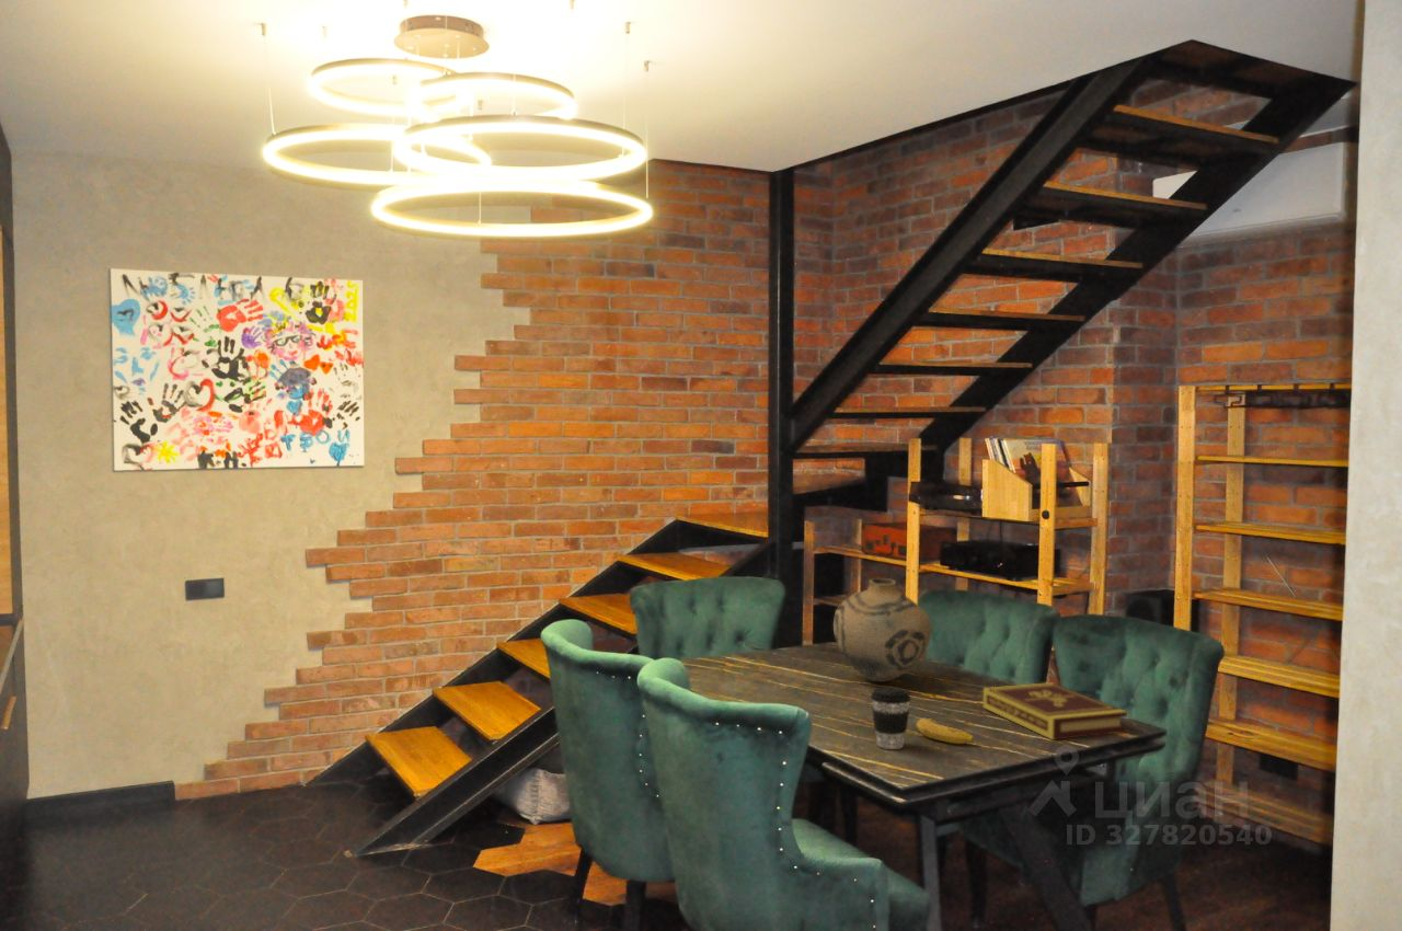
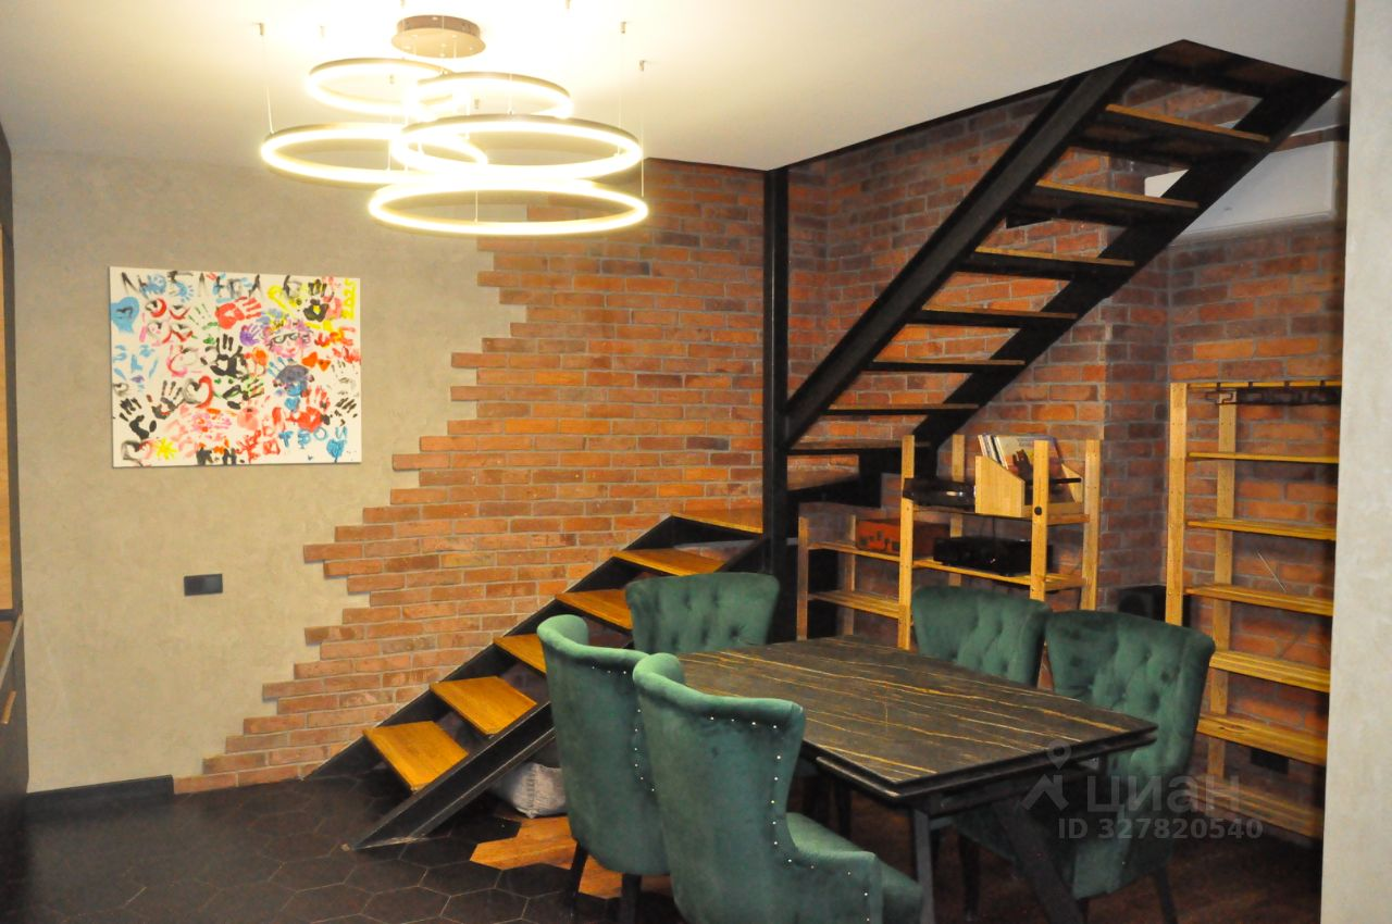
- coffee cup [870,686,911,750]
- book [982,681,1128,742]
- vase [832,577,932,683]
- fruit [916,717,976,745]
